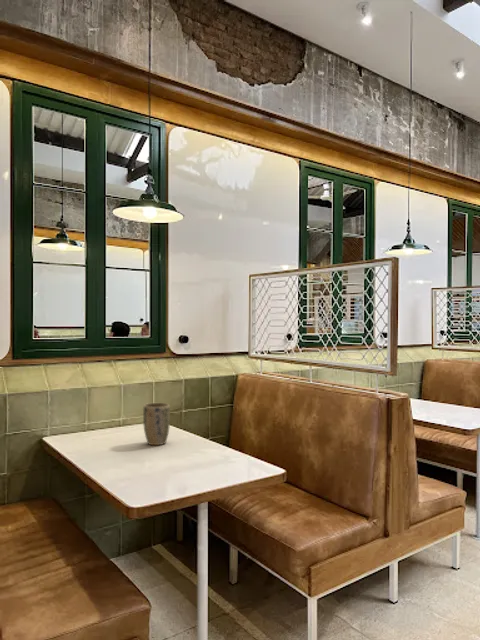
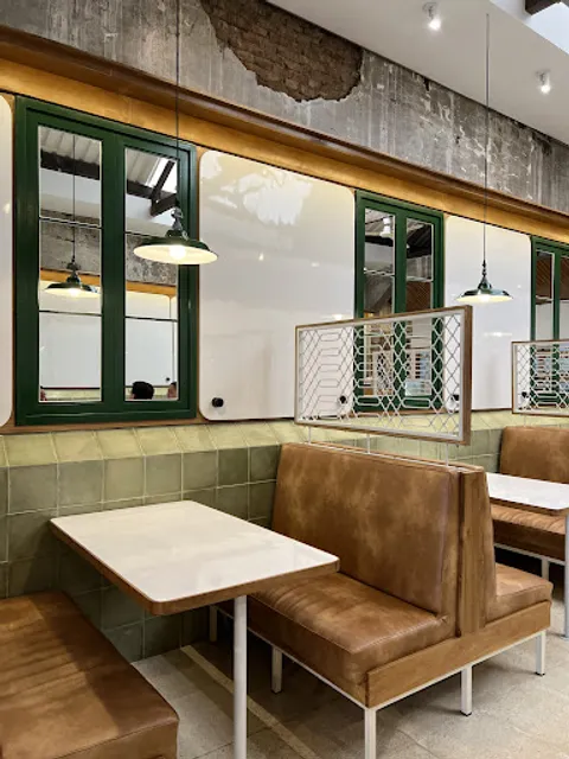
- plant pot [142,402,171,446]
